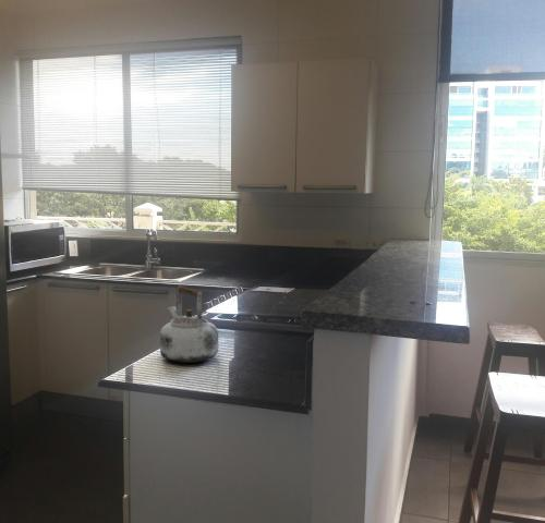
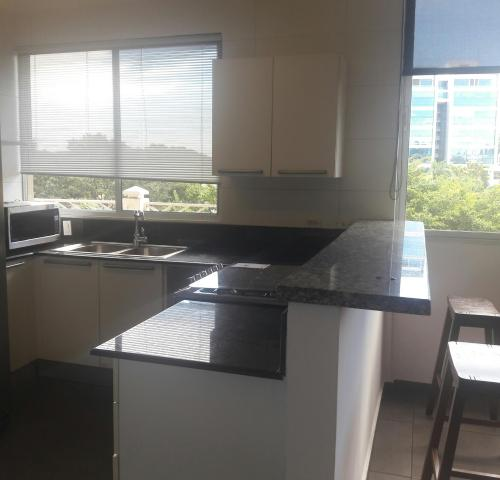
- kettle [159,284,219,364]
